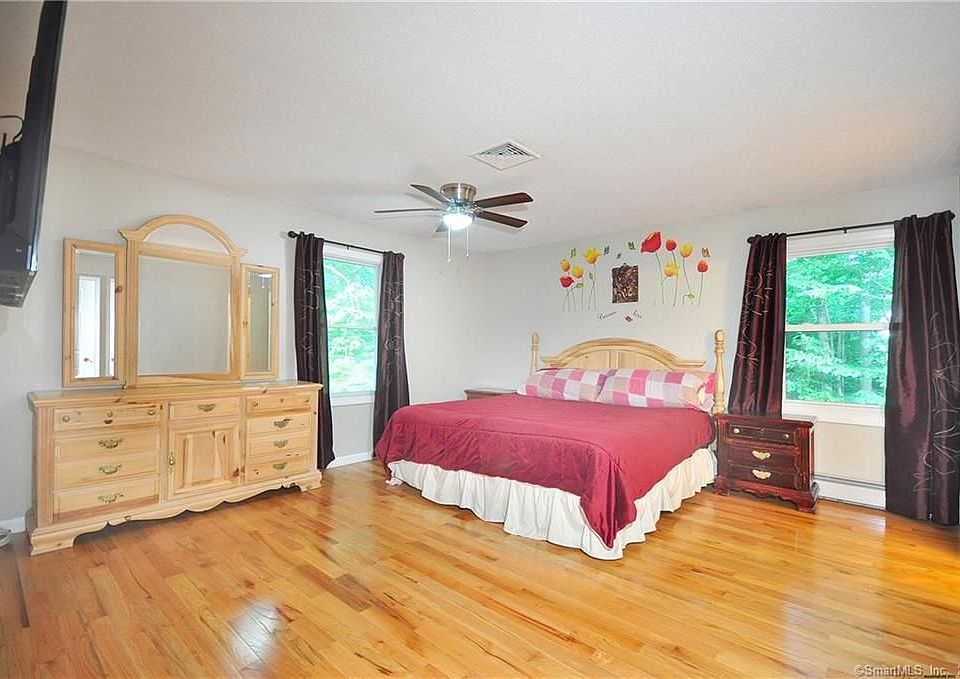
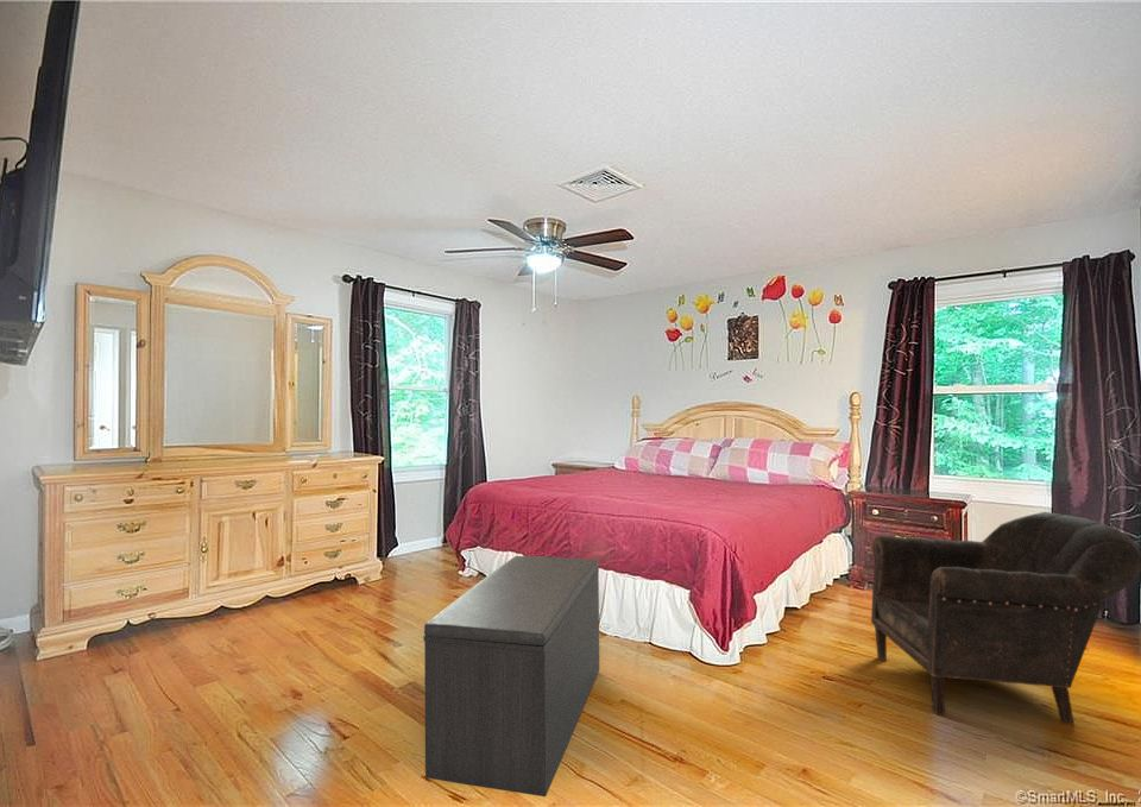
+ bench [422,555,600,797]
+ armchair [870,511,1141,724]
